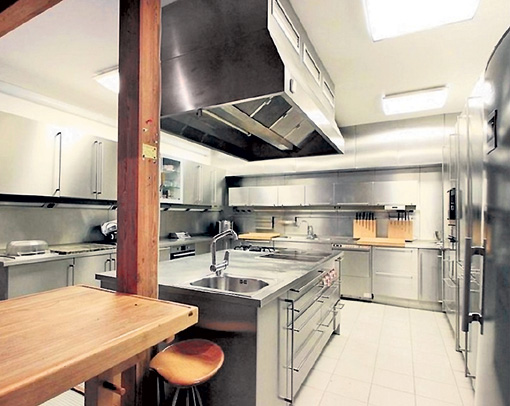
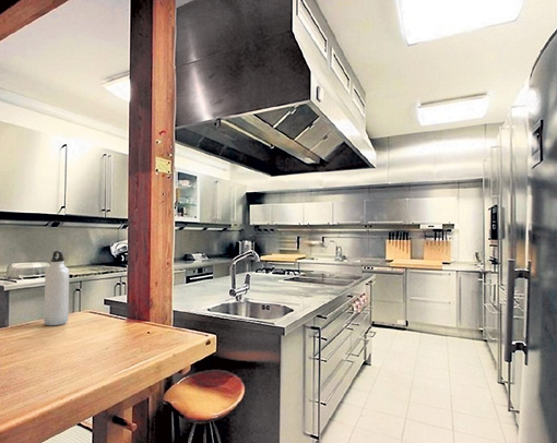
+ water bottle [43,250,70,327]
